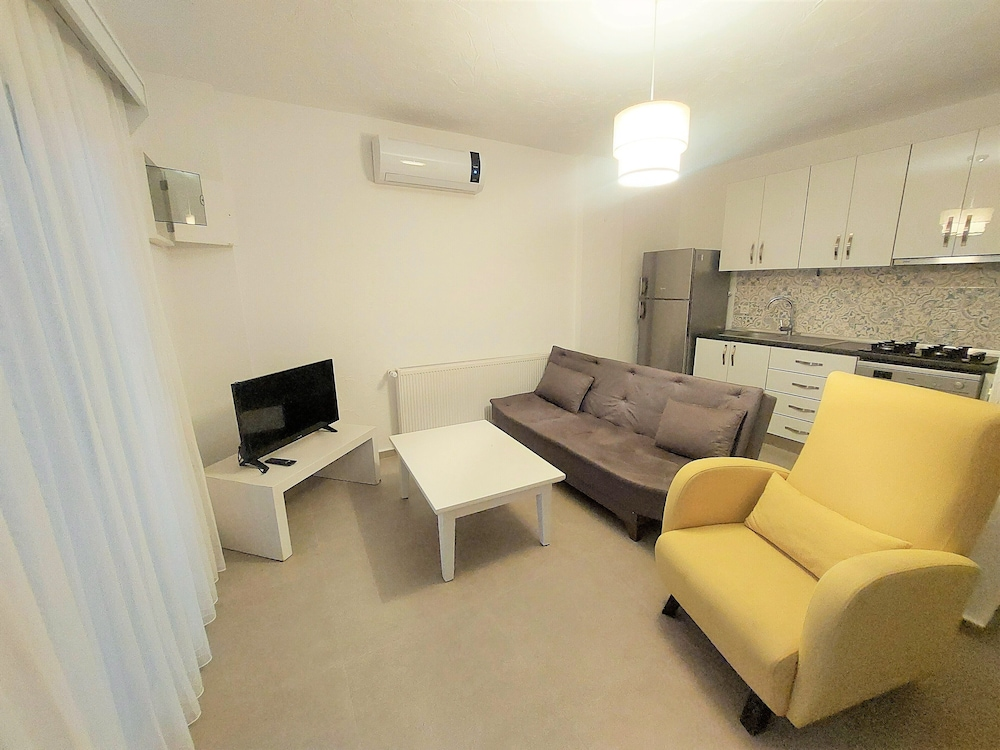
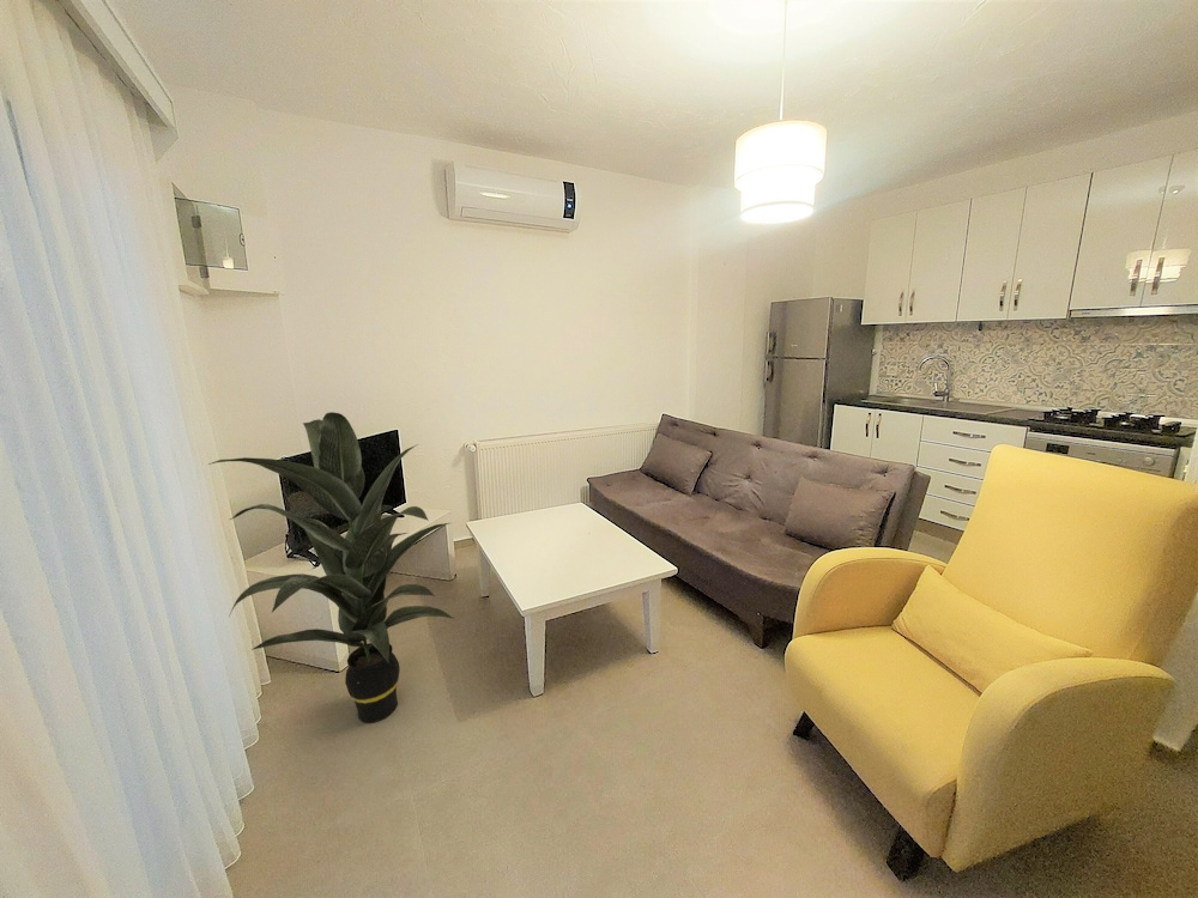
+ indoor plant [207,411,455,723]
